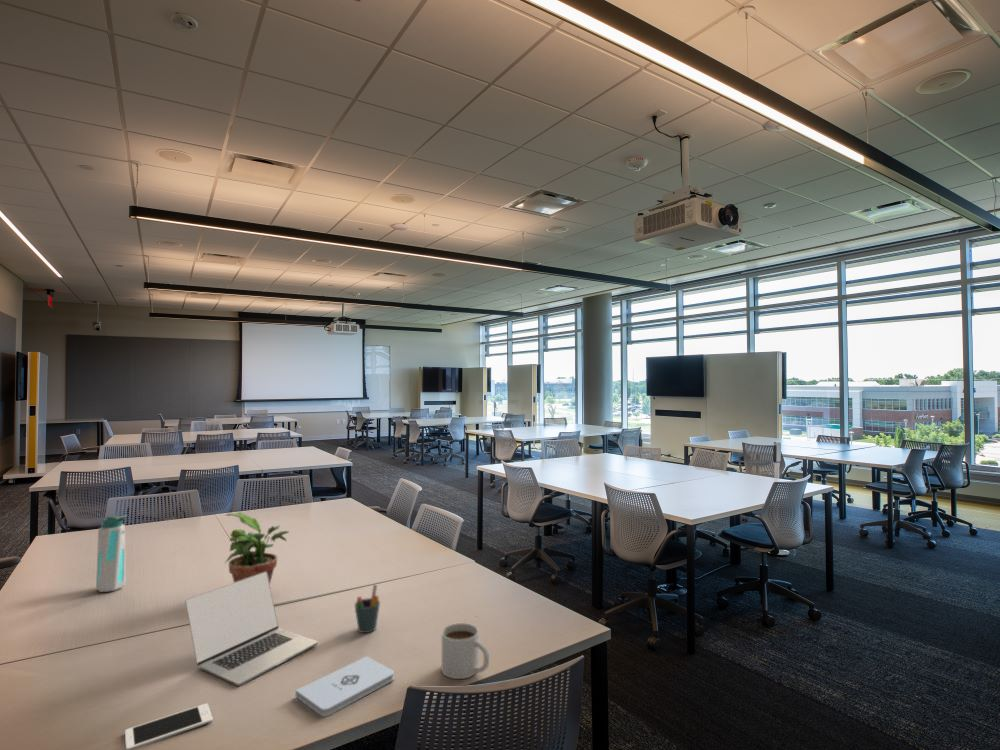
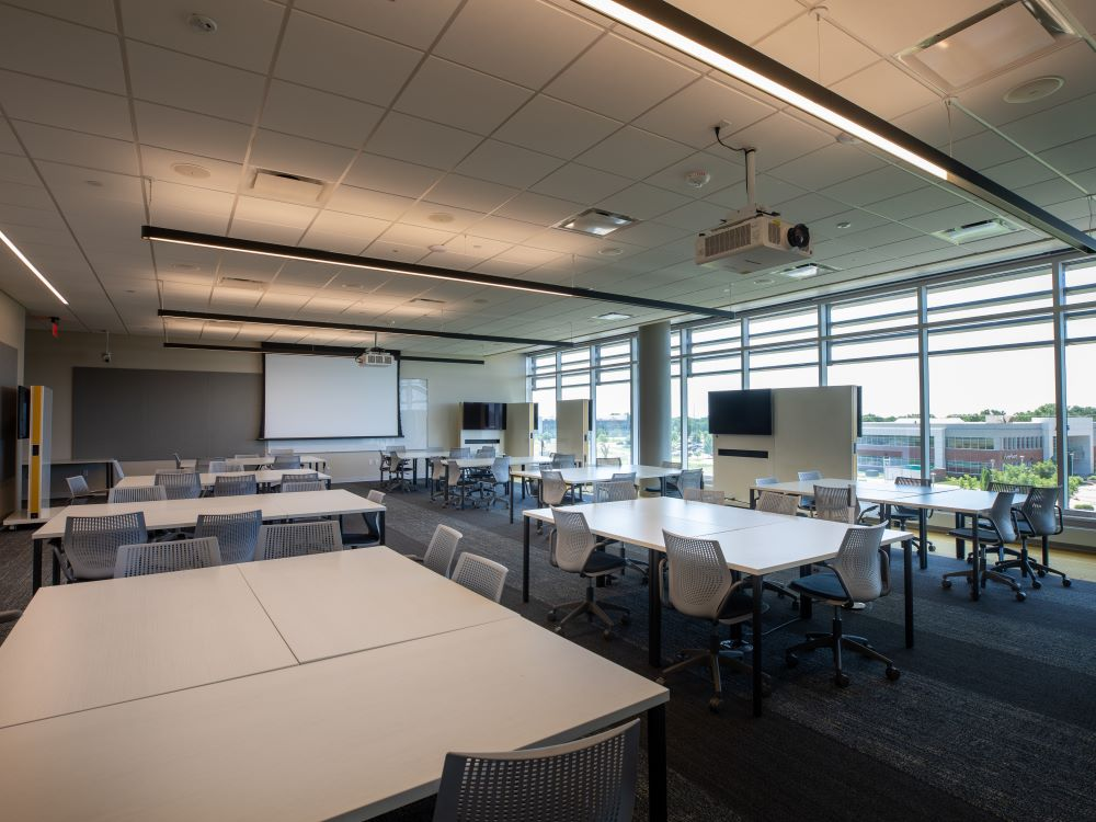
- mug [441,622,490,680]
- notepad [295,655,395,717]
- water bottle [95,514,128,593]
- potted plant [224,512,290,585]
- laptop [184,572,319,687]
- pen holder [354,584,381,634]
- cell phone [124,702,214,750]
